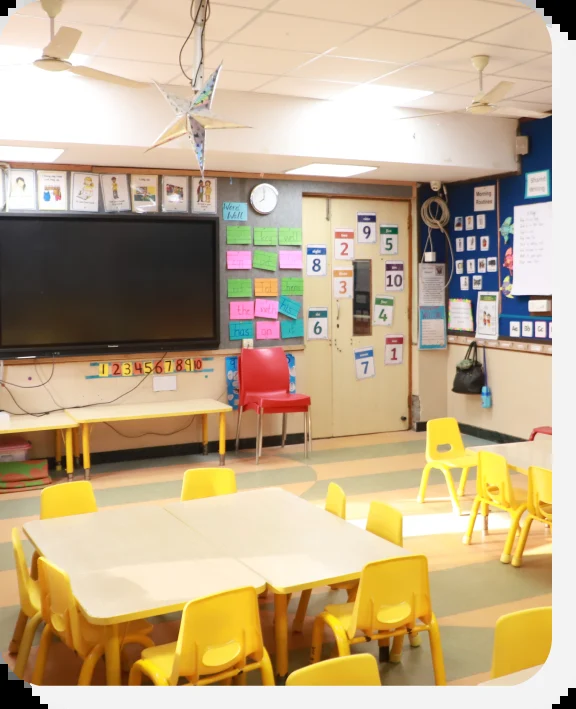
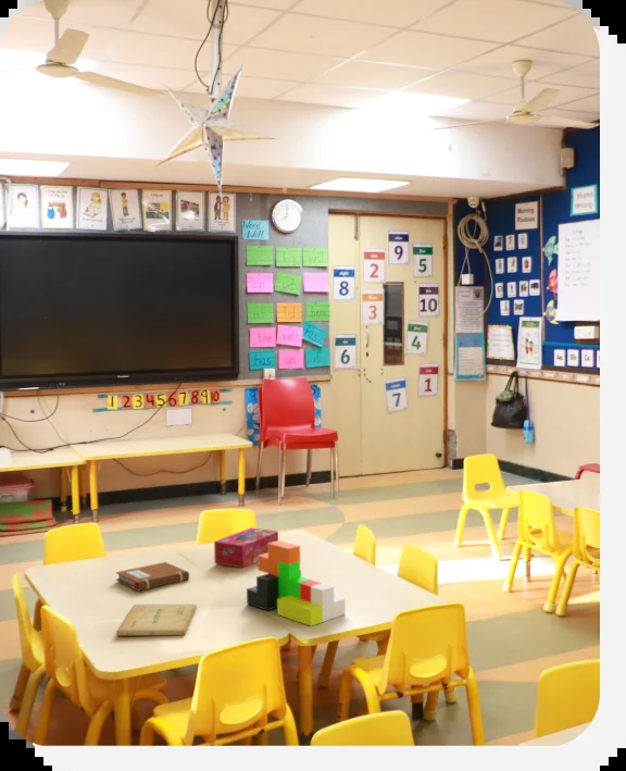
+ toy blocks [246,539,347,627]
+ tissue box [213,526,279,569]
+ notebook [115,561,190,592]
+ book [115,604,198,636]
